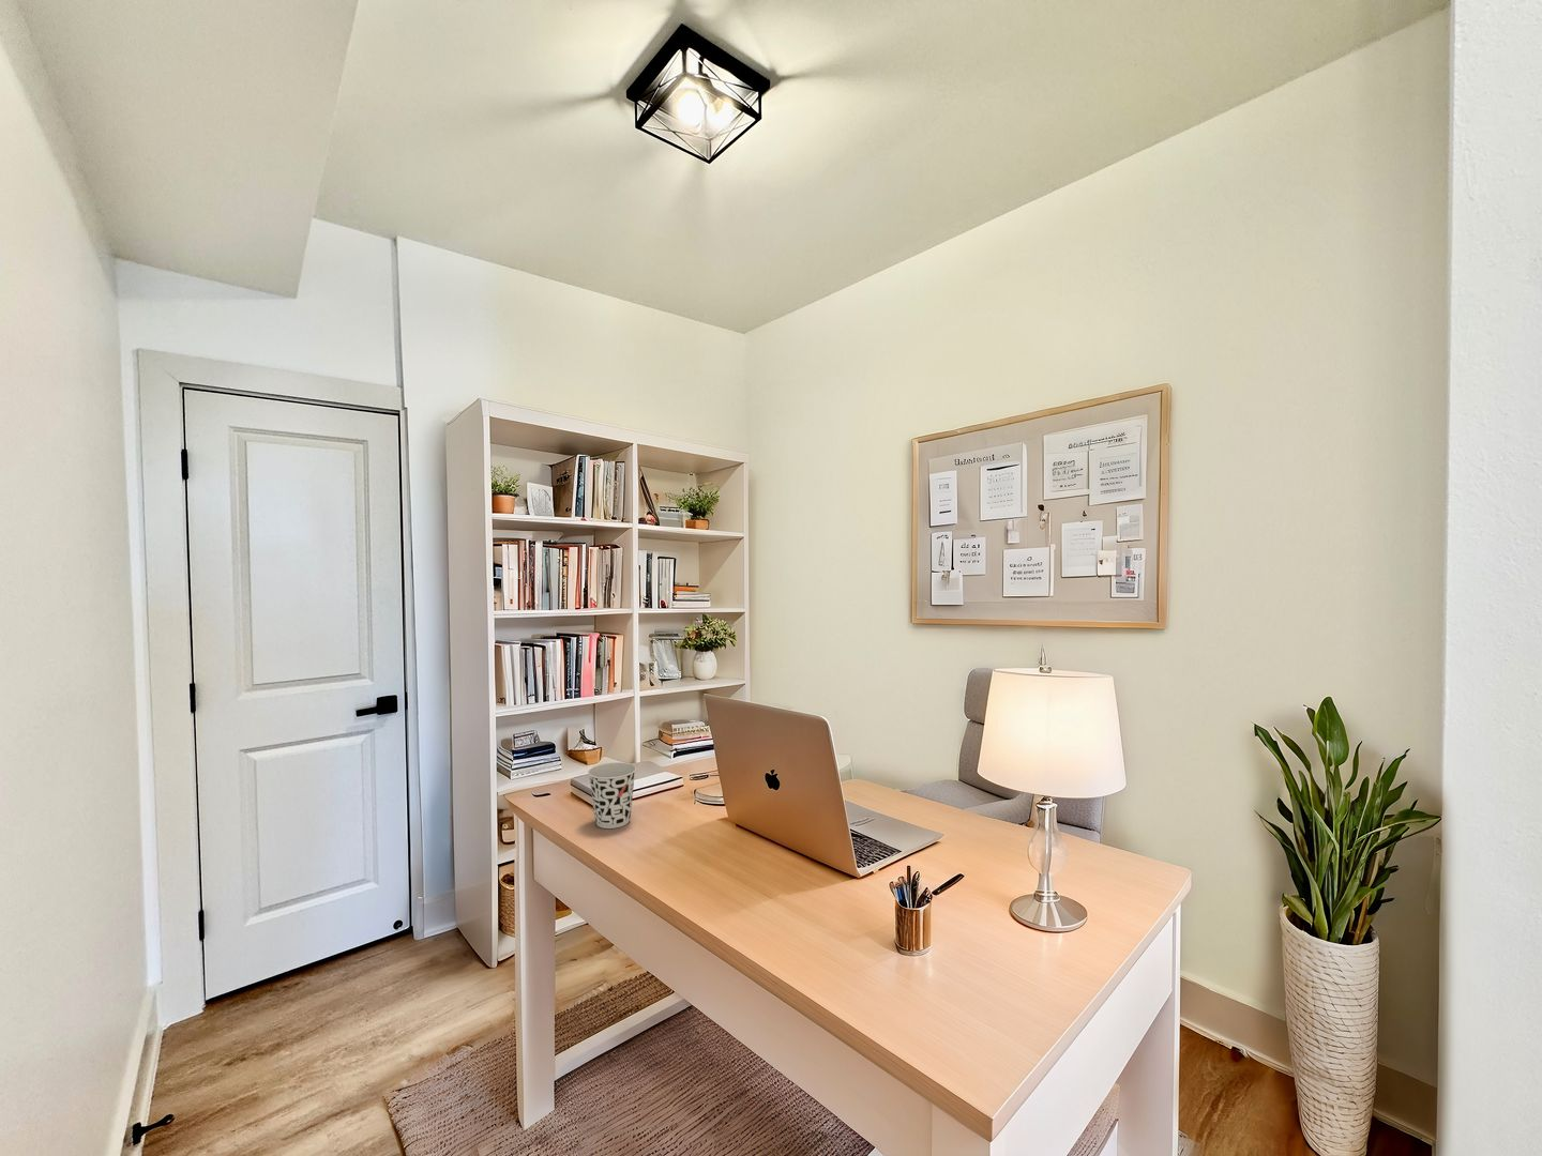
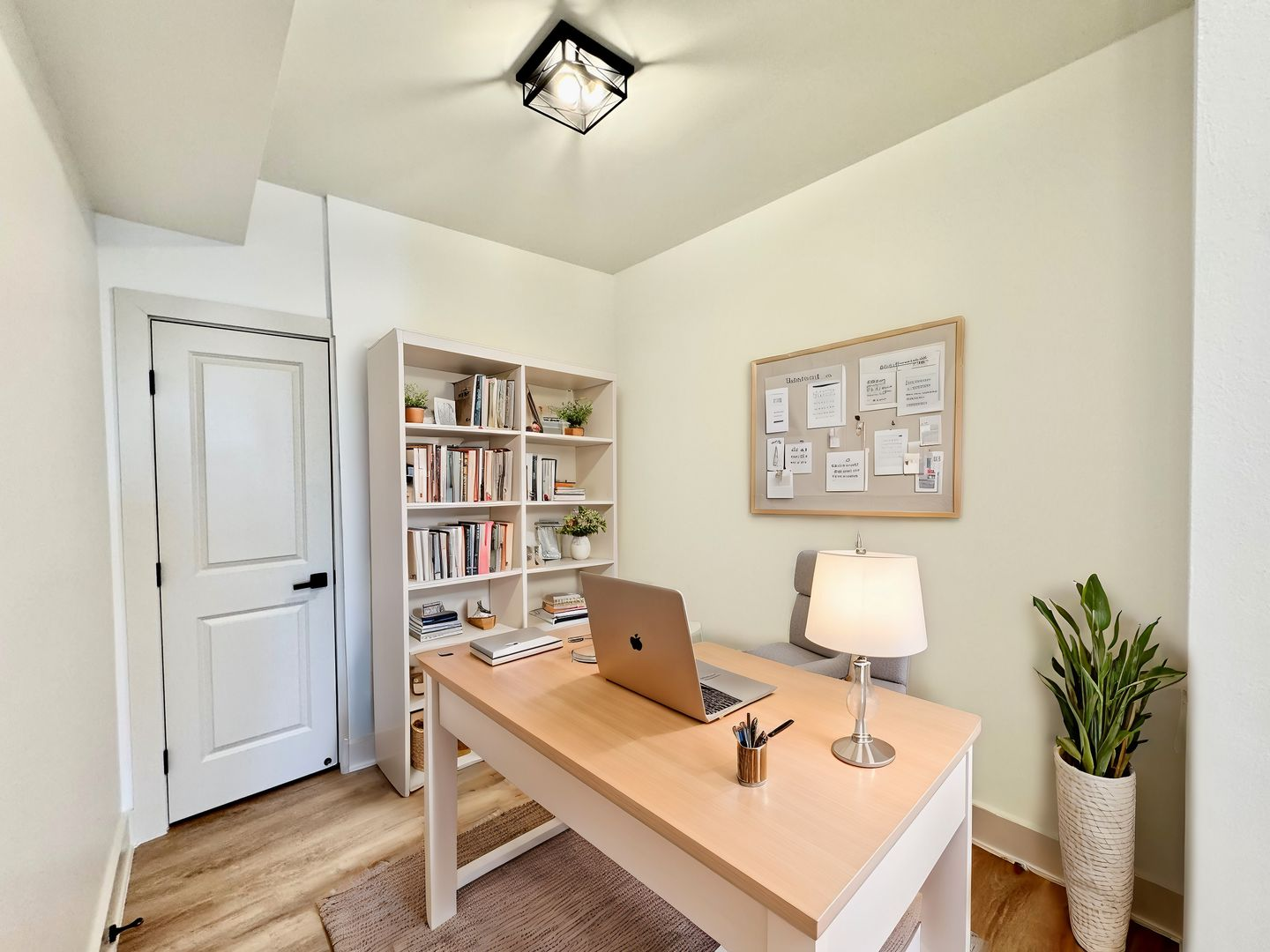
- cup [586,763,637,829]
